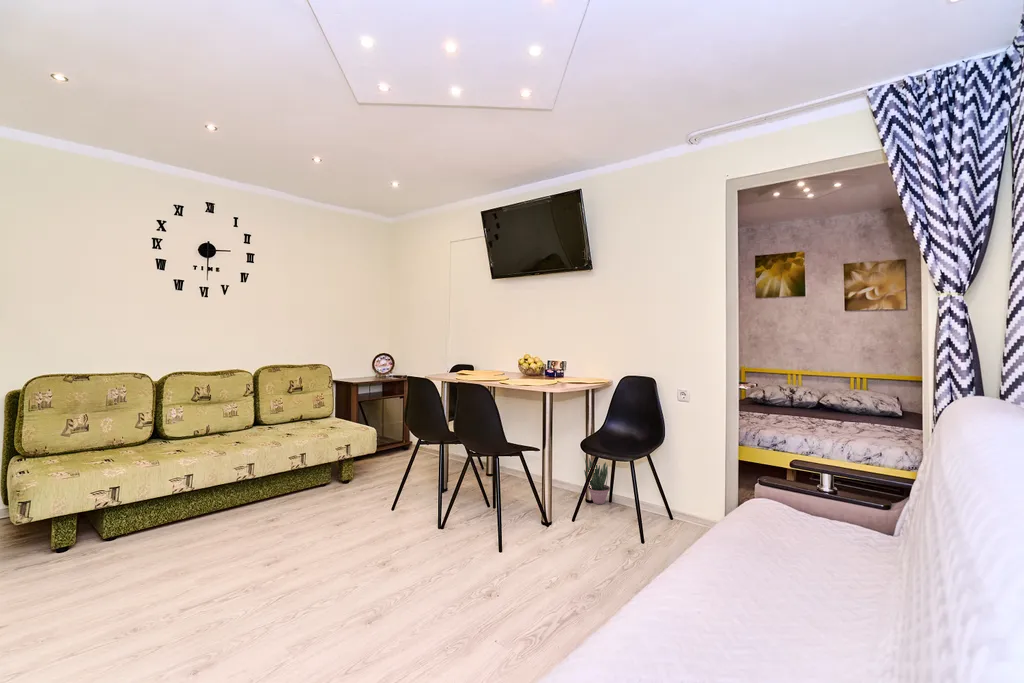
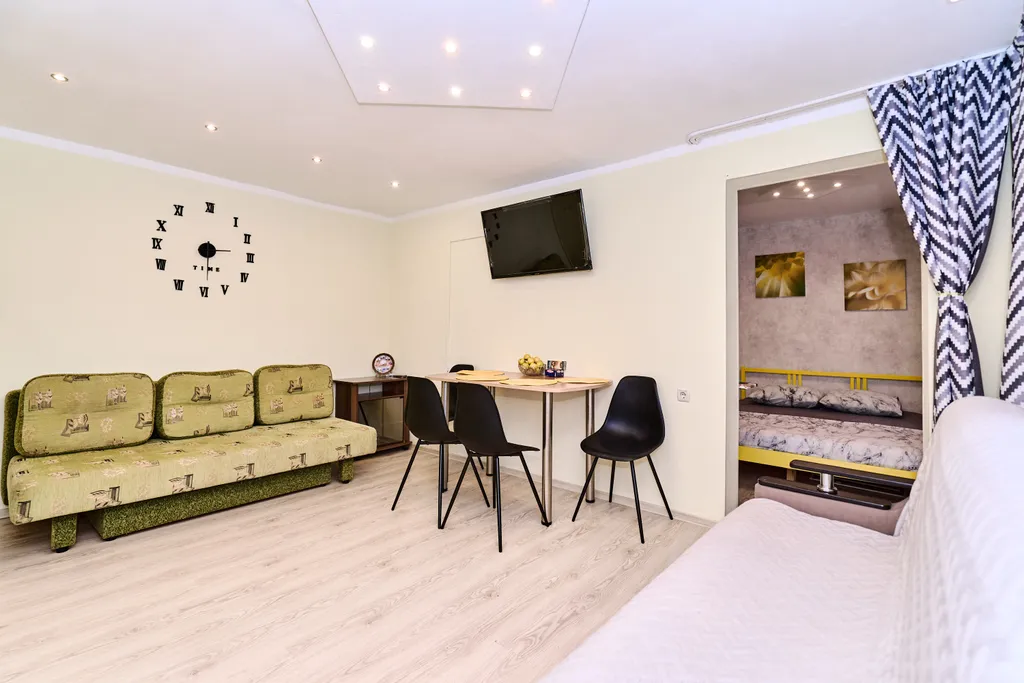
- potted plant [583,457,611,505]
